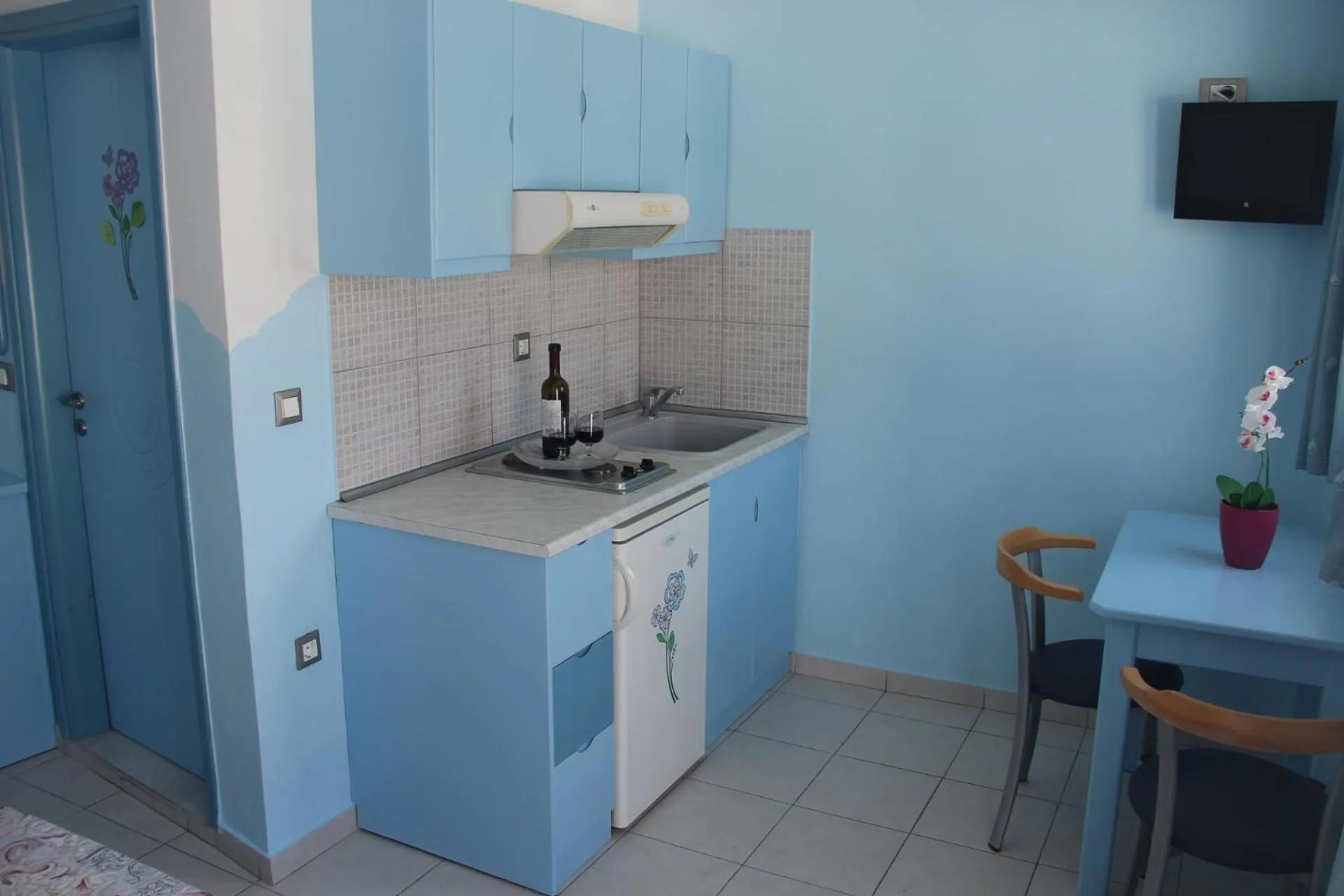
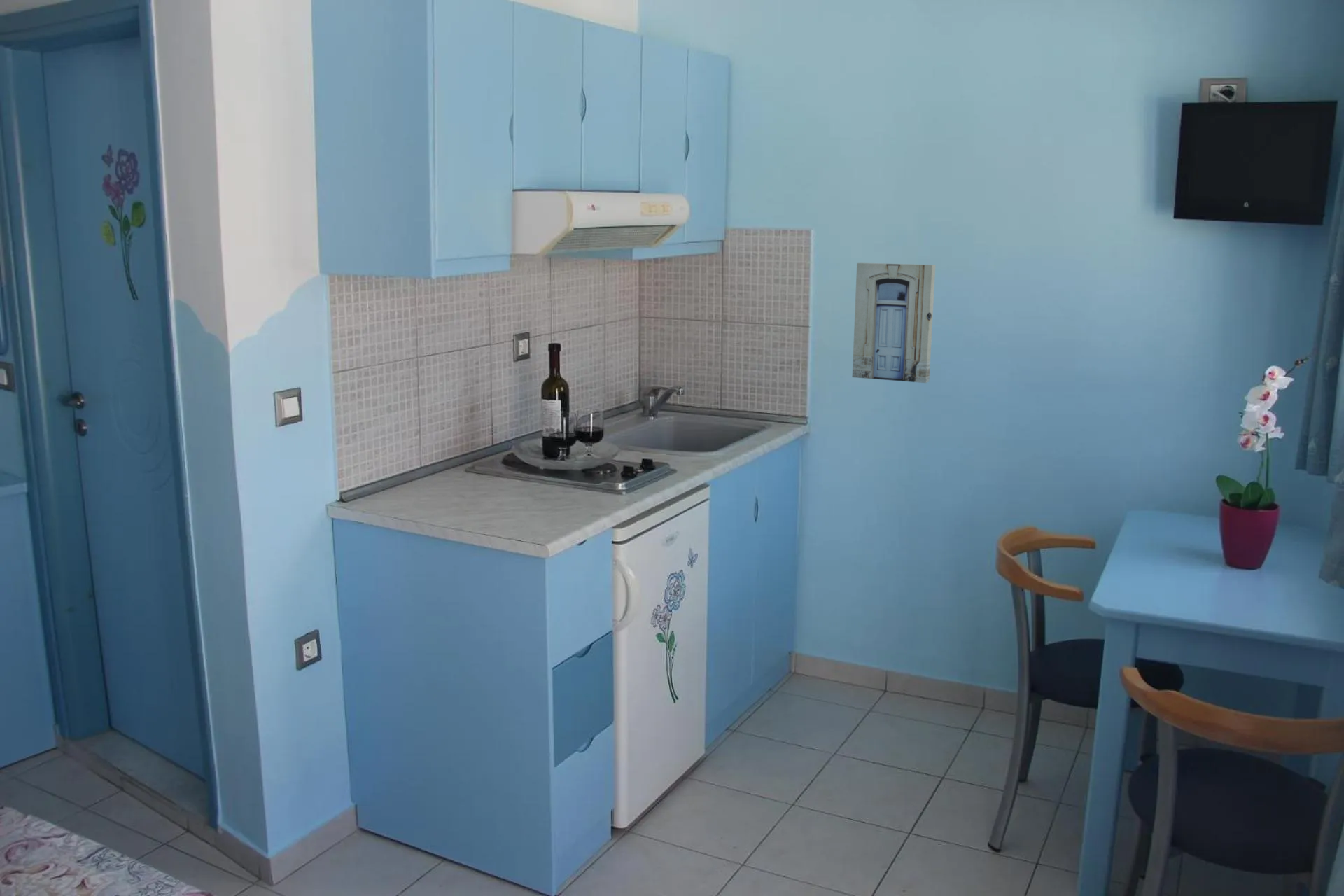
+ wall art [852,262,937,384]
